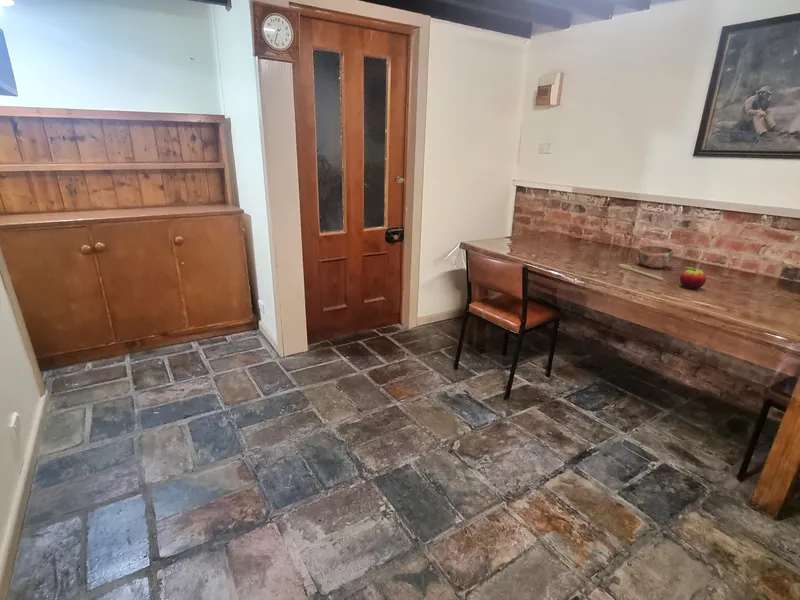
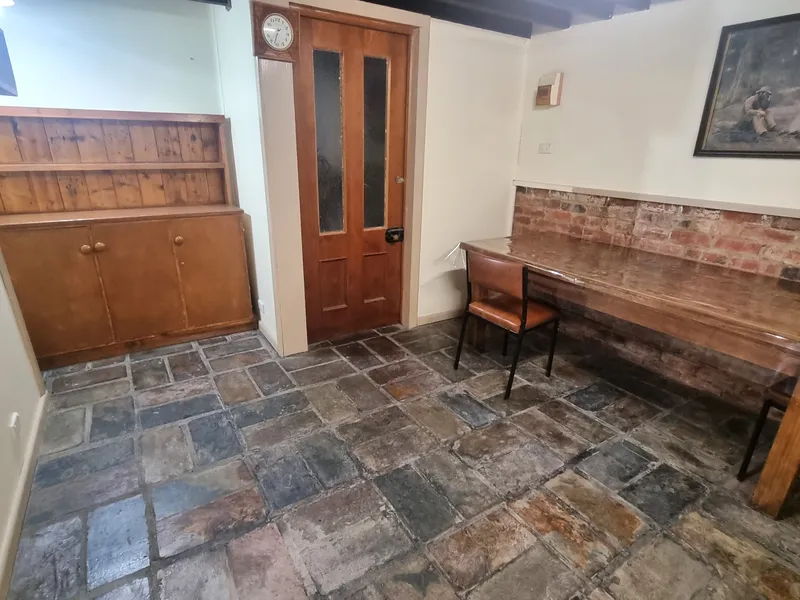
- fruit [679,266,707,290]
- bowl [637,245,675,269]
- spoon [617,263,664,281]
